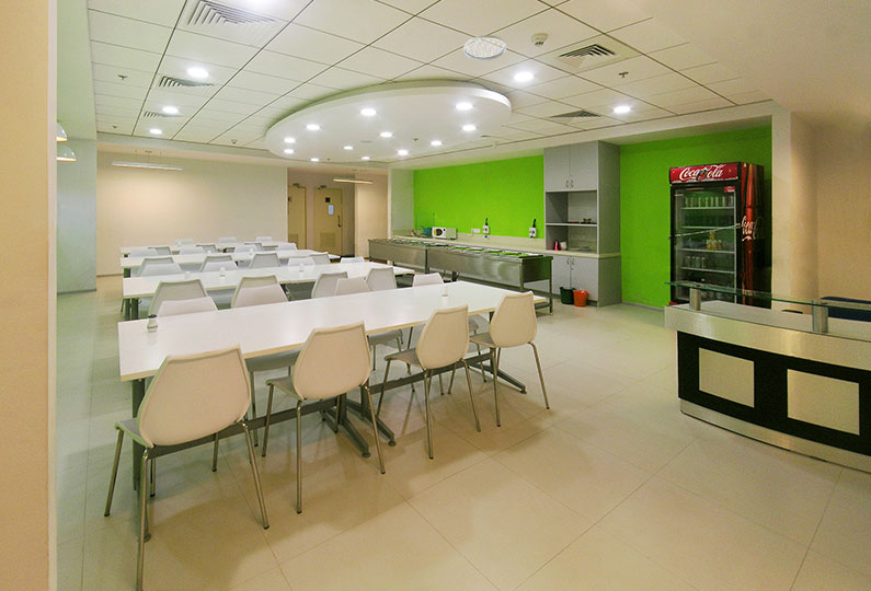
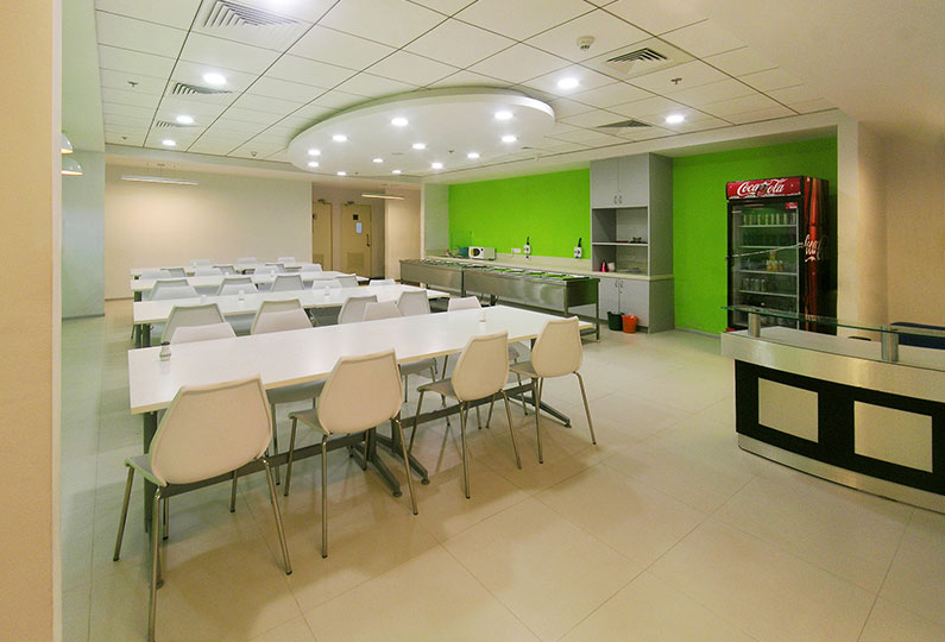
- ceiling vent [462,34,507,61]
